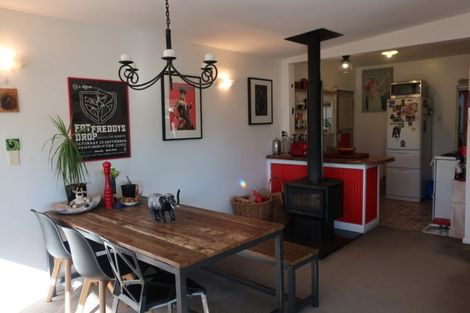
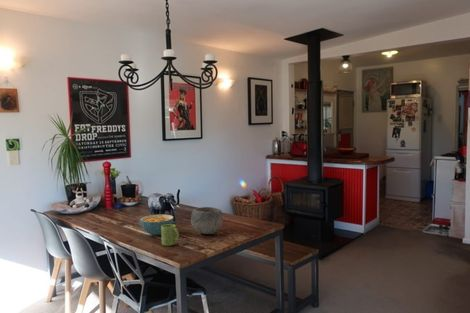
+ cereal bowl [139,213,174,236]
+ bowl [190,206,224,235]
+ mug [161,223,180,247]
